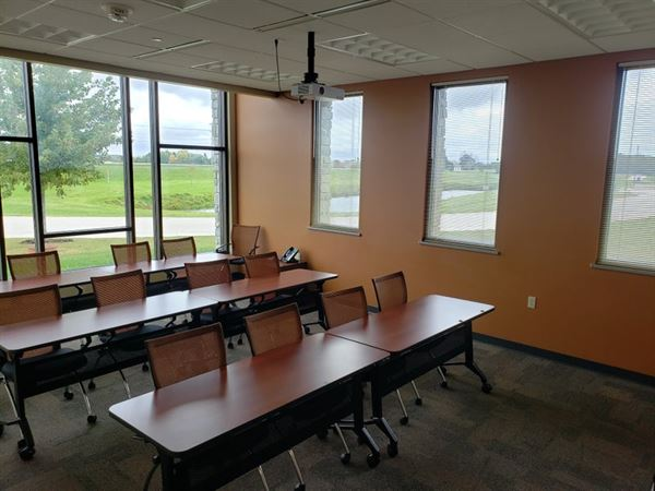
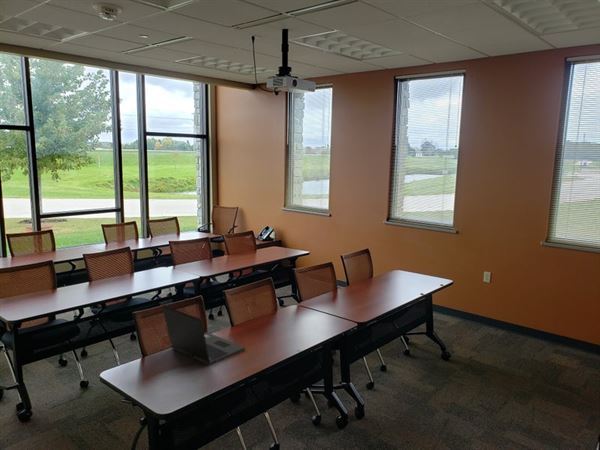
+ laptop [161,304,246,366]
